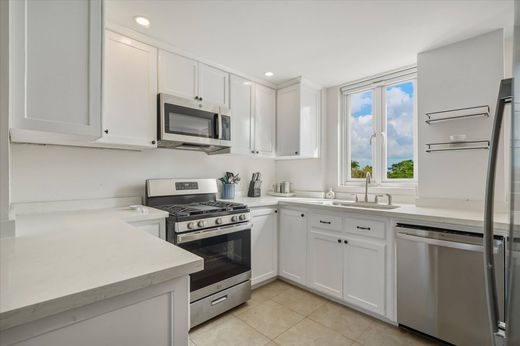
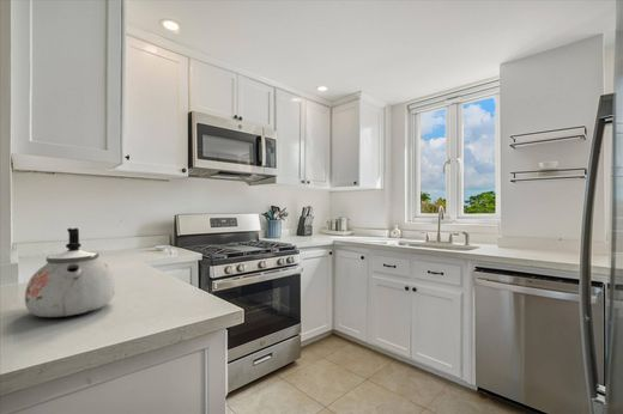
+ kettle [24,227,117,318]
